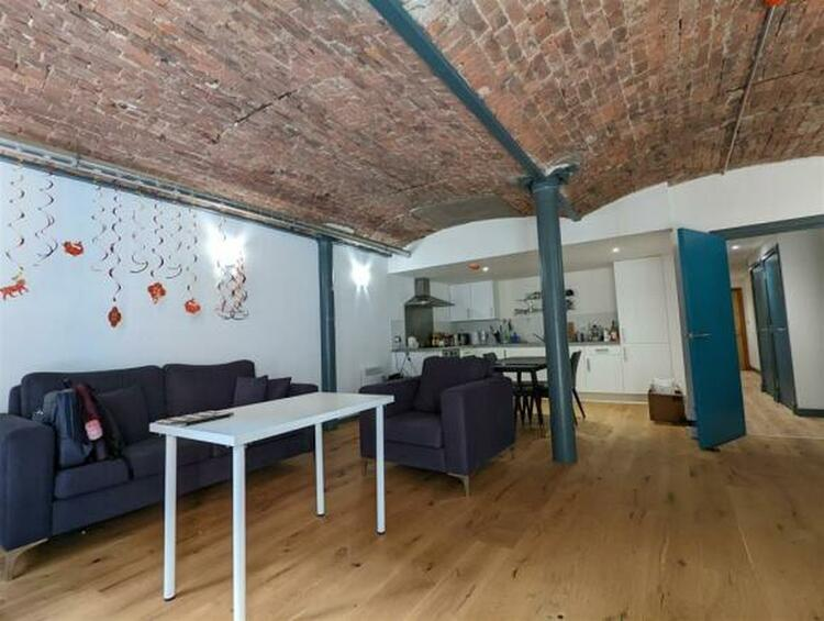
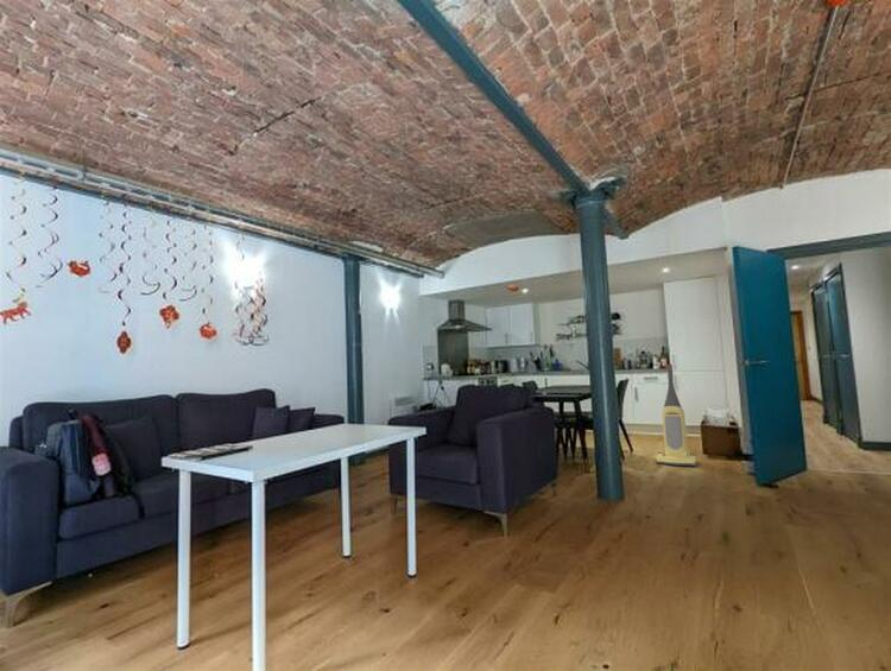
+ vacuum cleaner [655,363,697,468]
